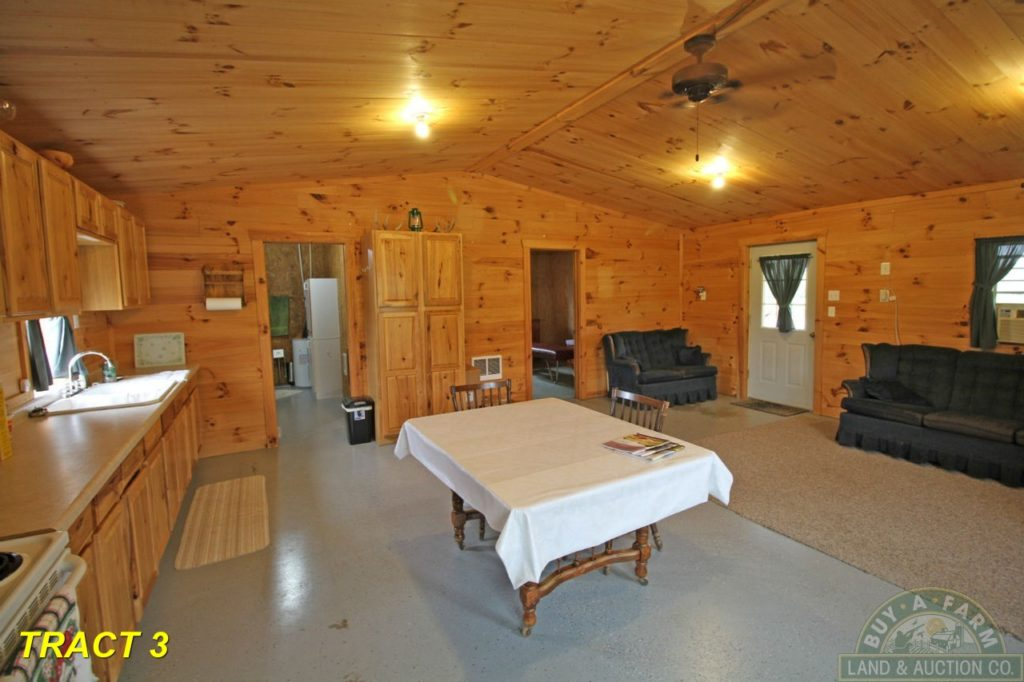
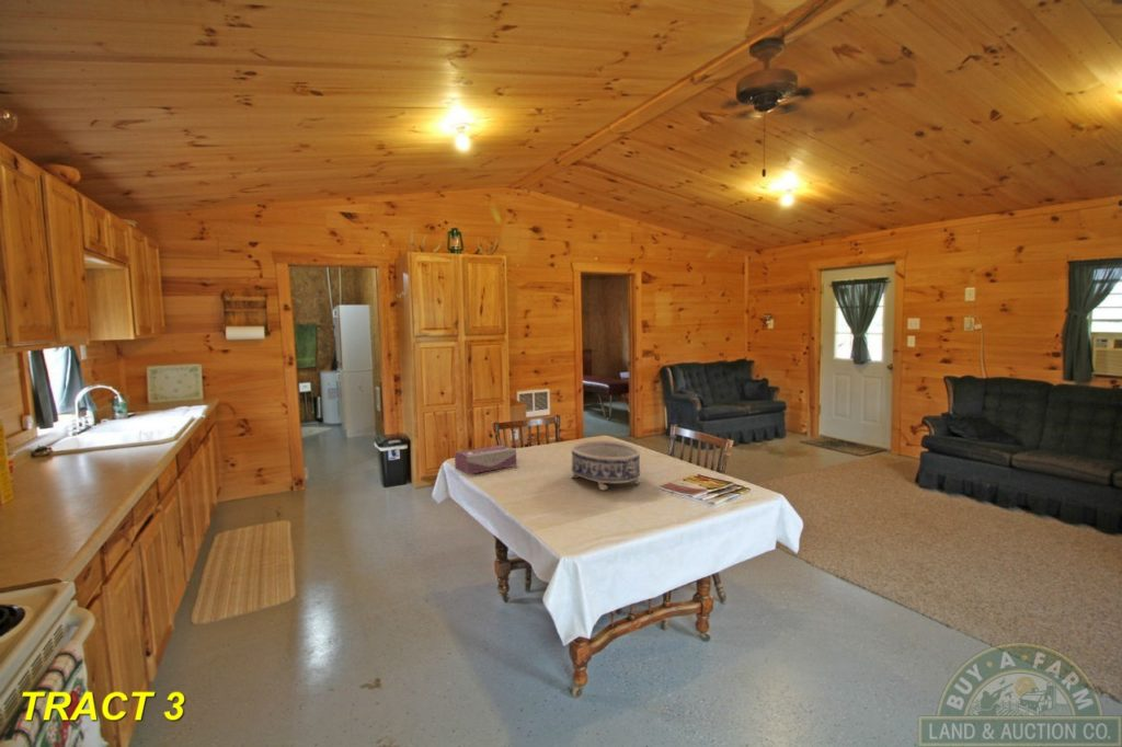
+ decorative bowl [570,439,642,491]
+ tissue box [454,444,518,475]
